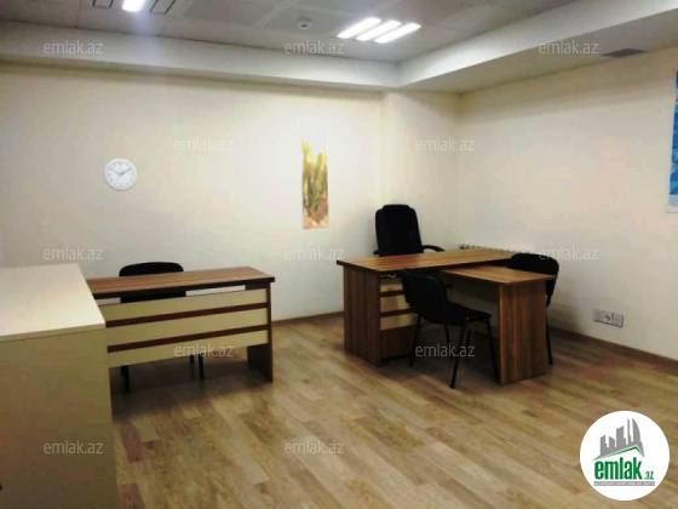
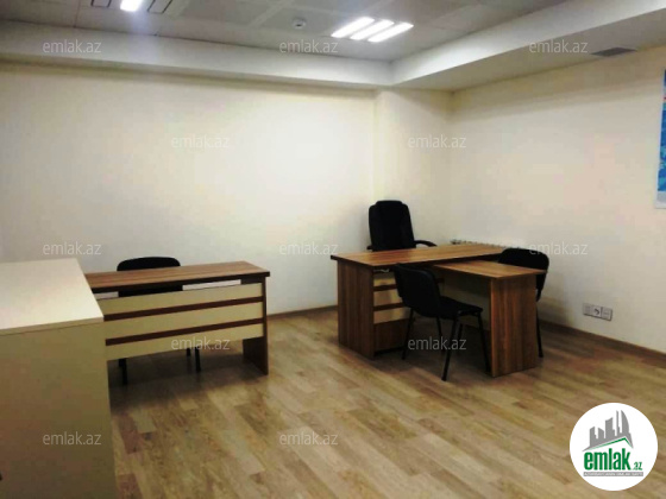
- wall clock [102,158,139,193]
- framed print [298,116,331,231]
